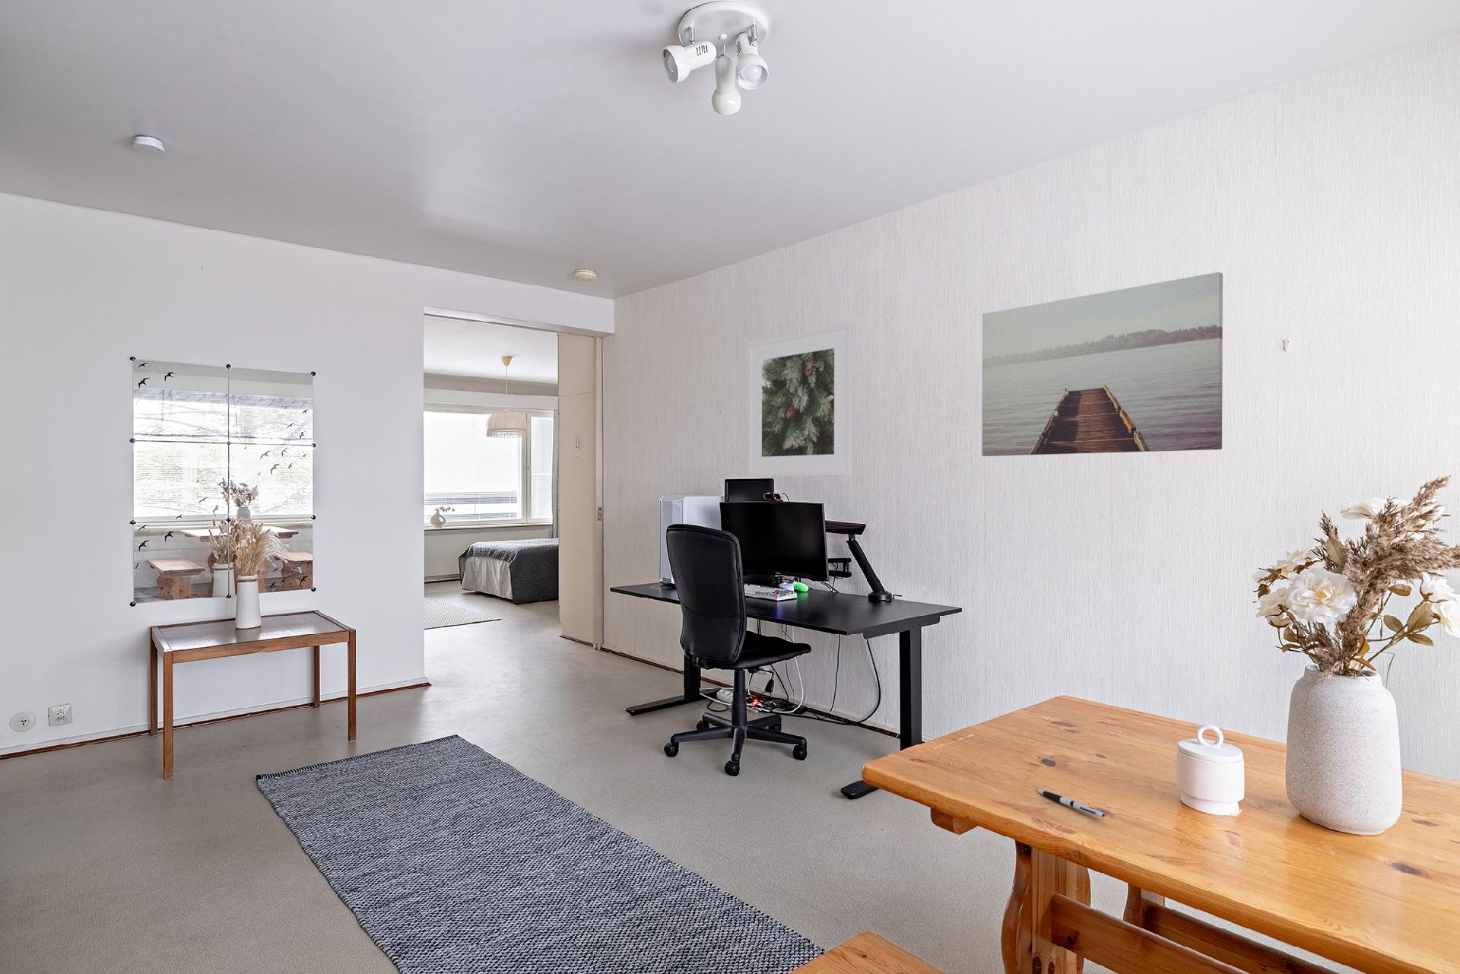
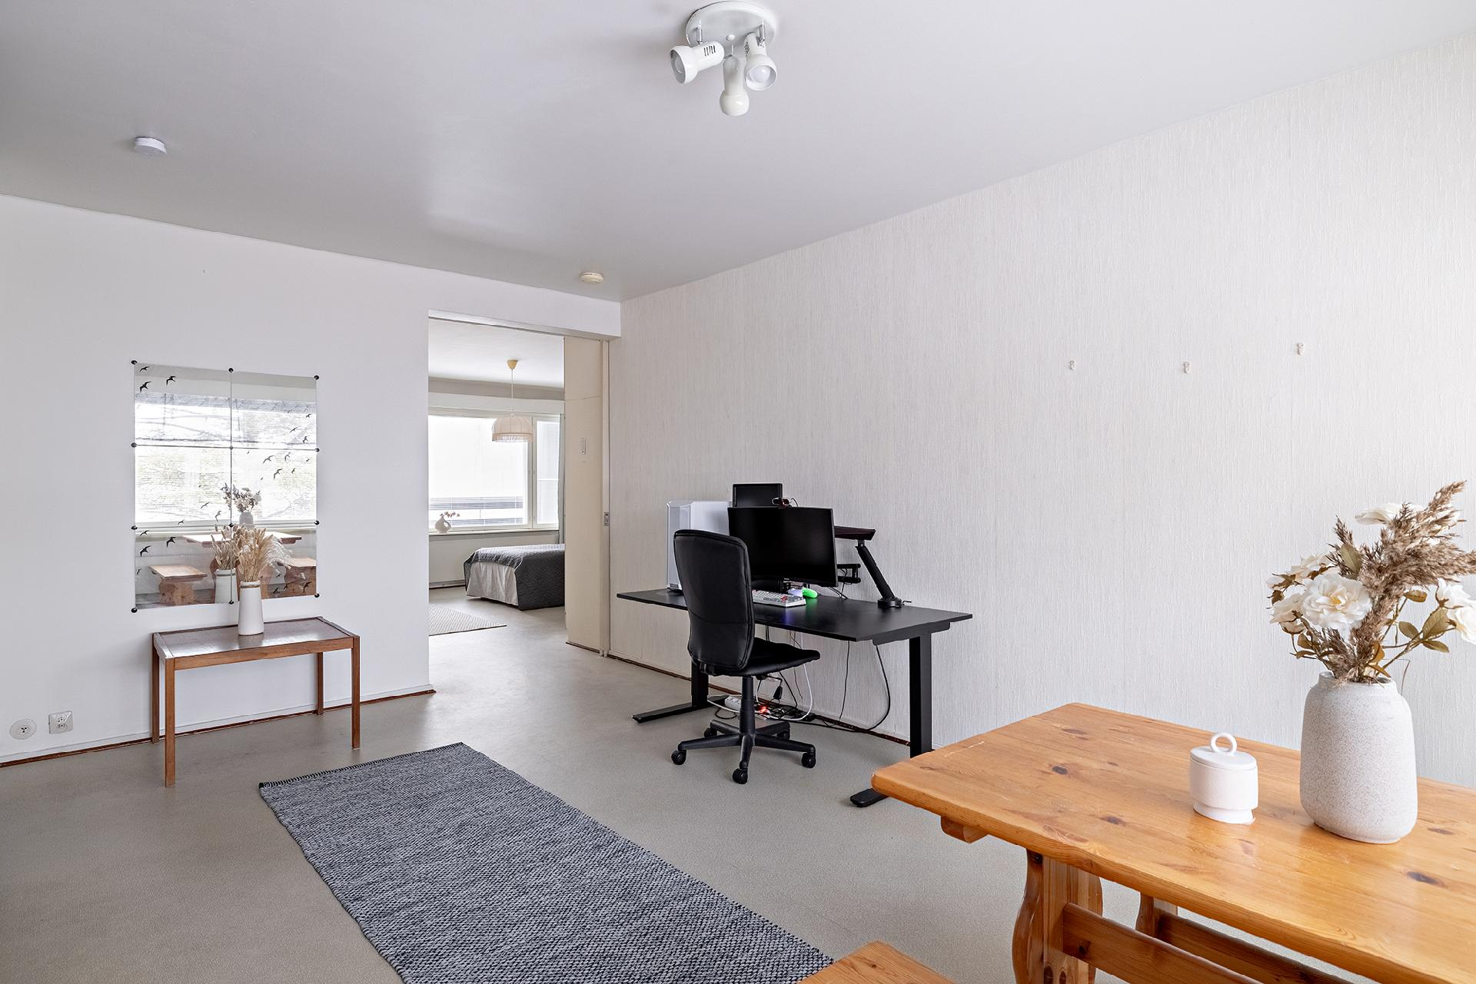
- wall art [982,272,1223,457]
- pen [1036,789,1105,819]
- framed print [748,323,854,477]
